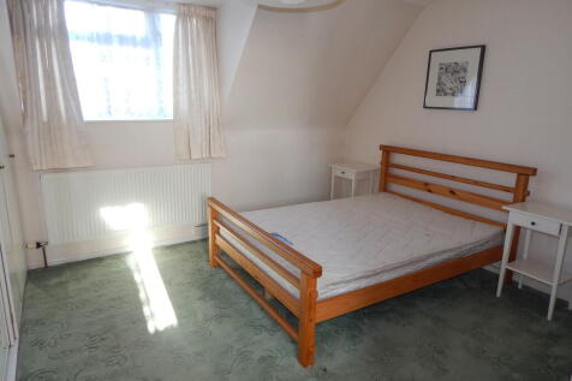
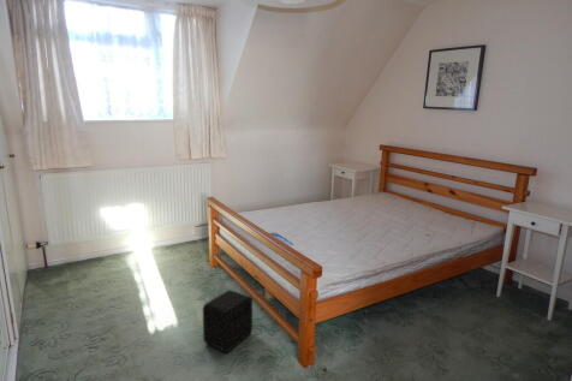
+ air purifier [202,288,254,353]
